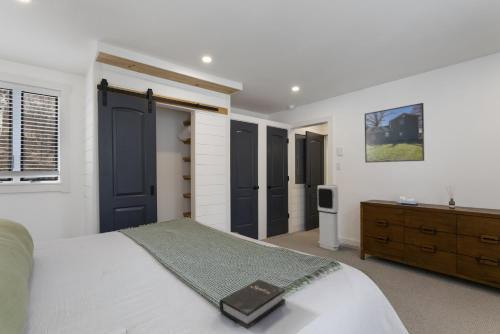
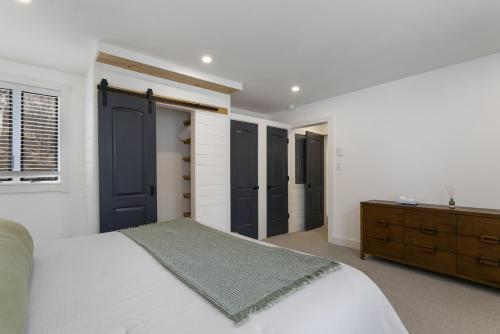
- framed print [364,102,426,164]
- hardback book [219,279,286,330]
- air purifier [317,184,340,252]
